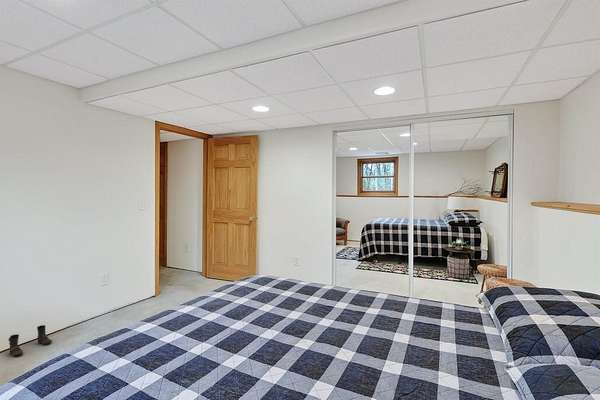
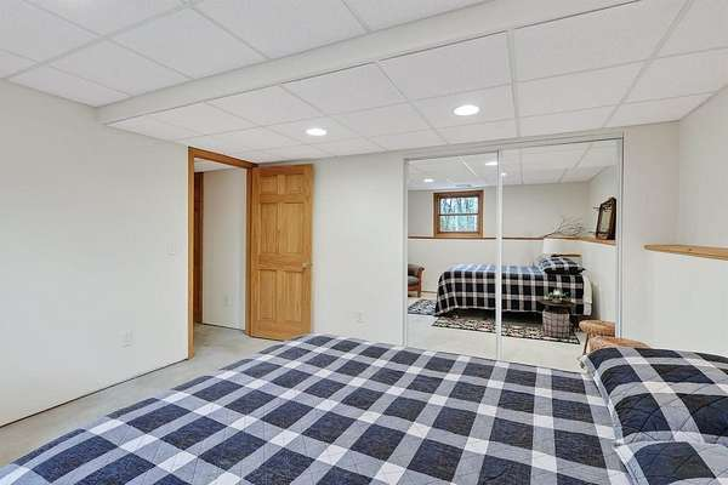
- boots [8,324,53,357]
